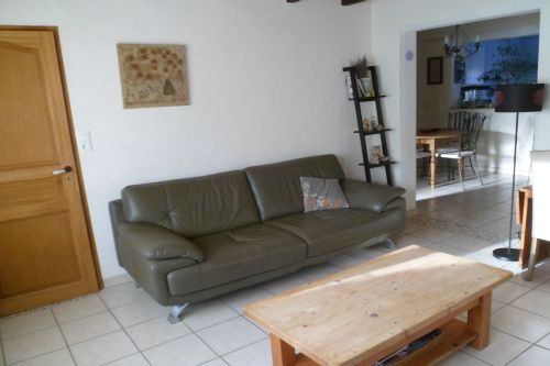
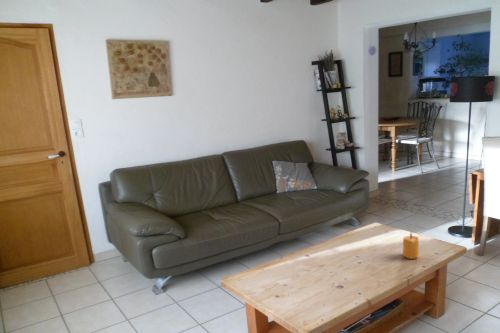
+ candle [402,232,420,260]
